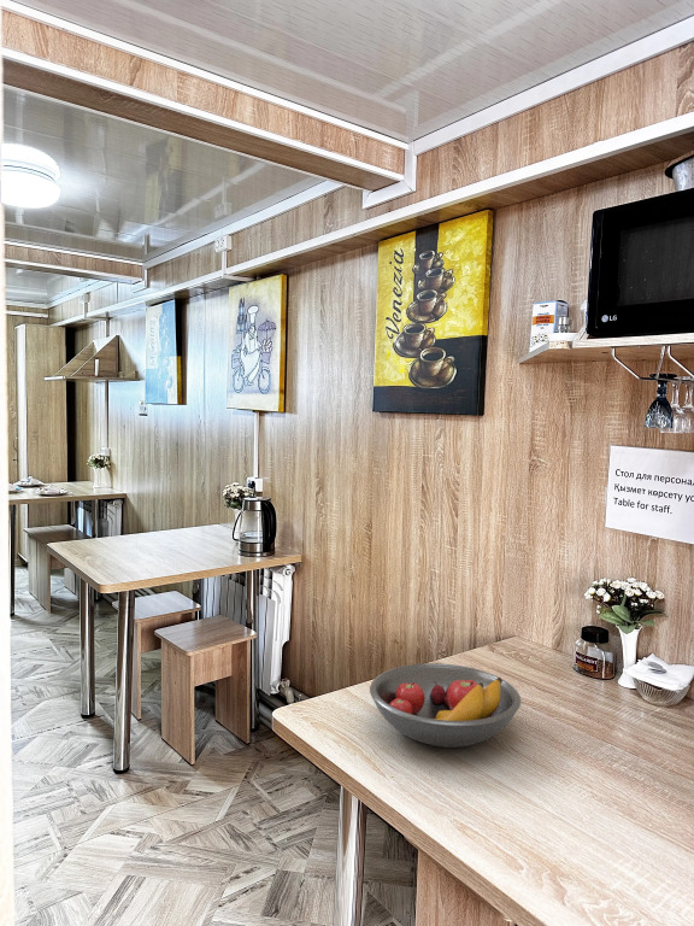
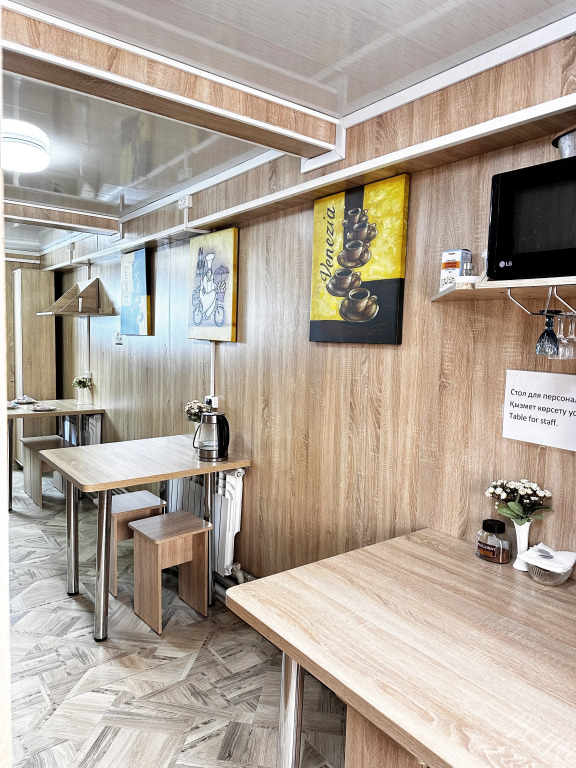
- fruit bowl [369,662,522,749]
